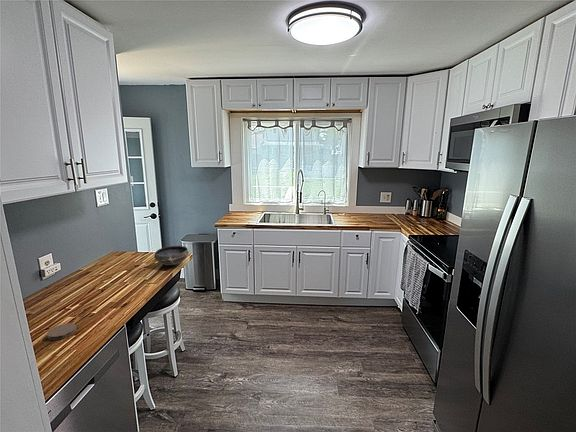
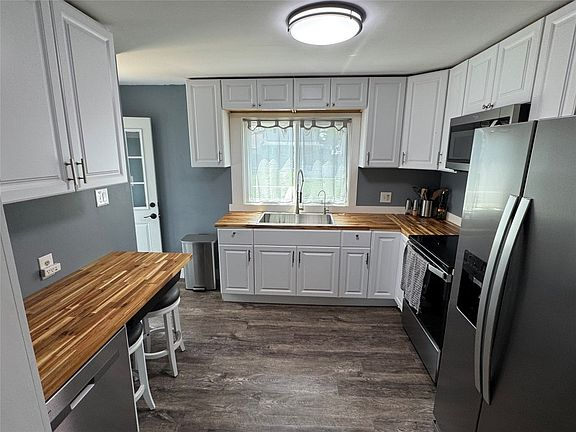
- coaster [46,322,78,341]
- bowl [153,245,190,266]
